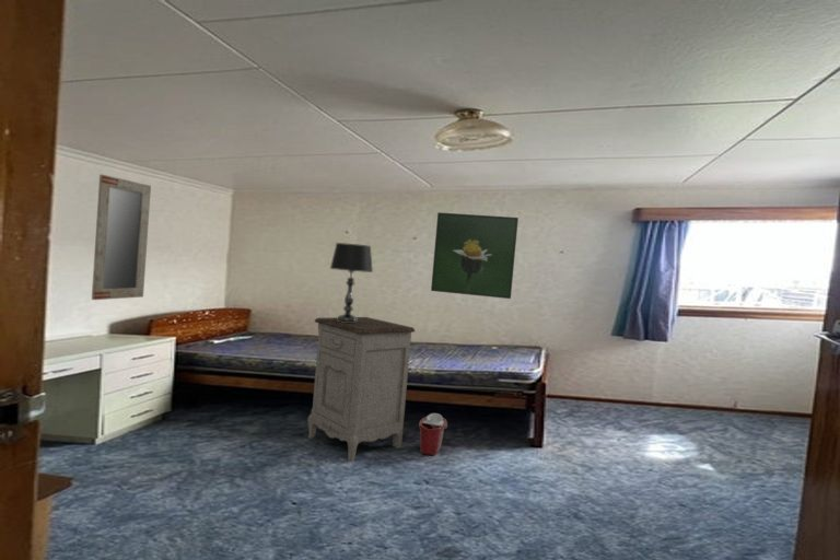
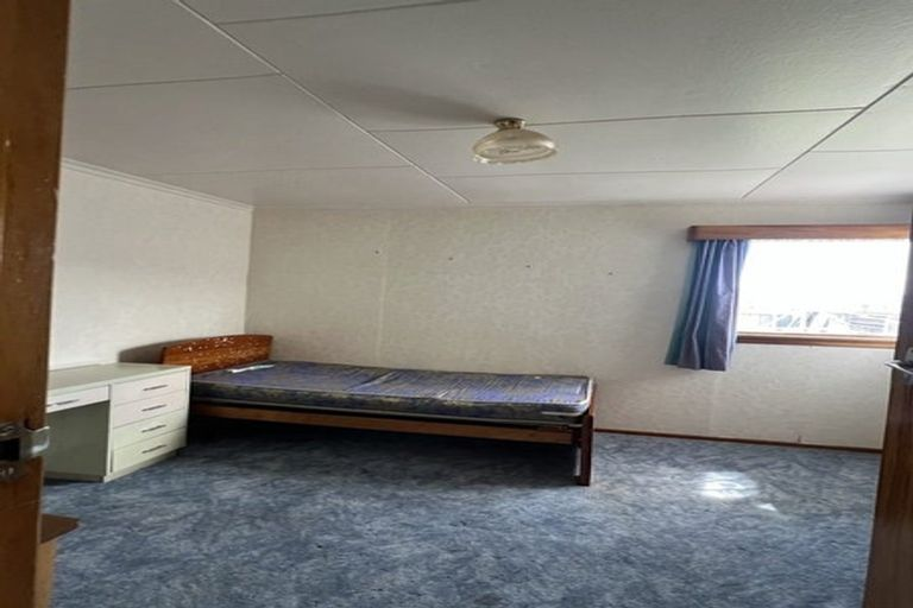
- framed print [430,211,520,300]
- nightstand [306,316,416,463]
- home mirror [91,173,152,301]
- bucket [418,412,448,456]
- table lamp [329,242,374,323]
